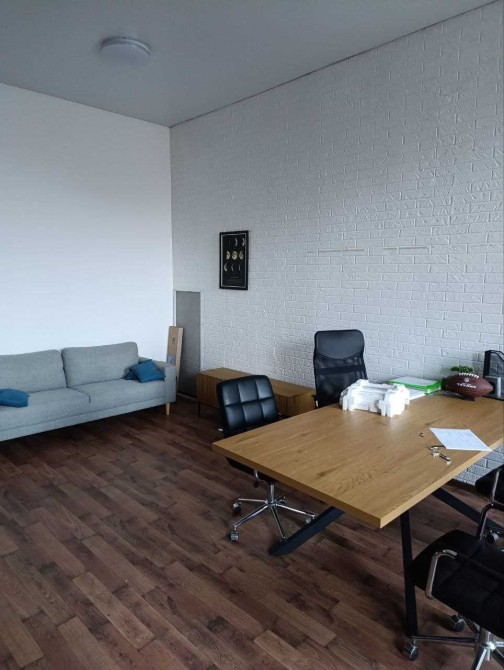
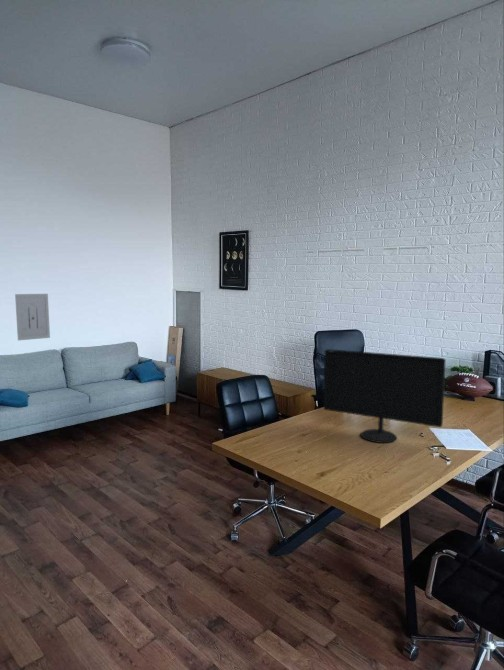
+ computer monitor [323,348,447,444]
+ wall art [14,293,51,341]
